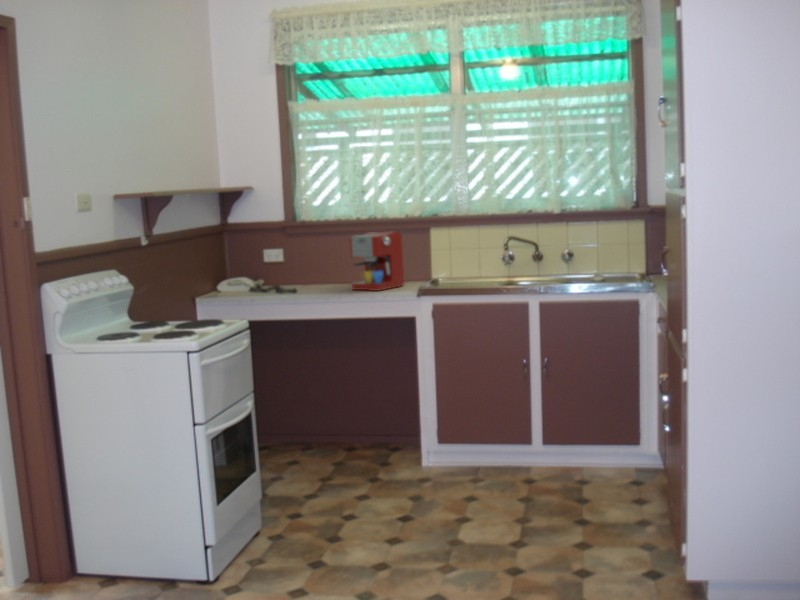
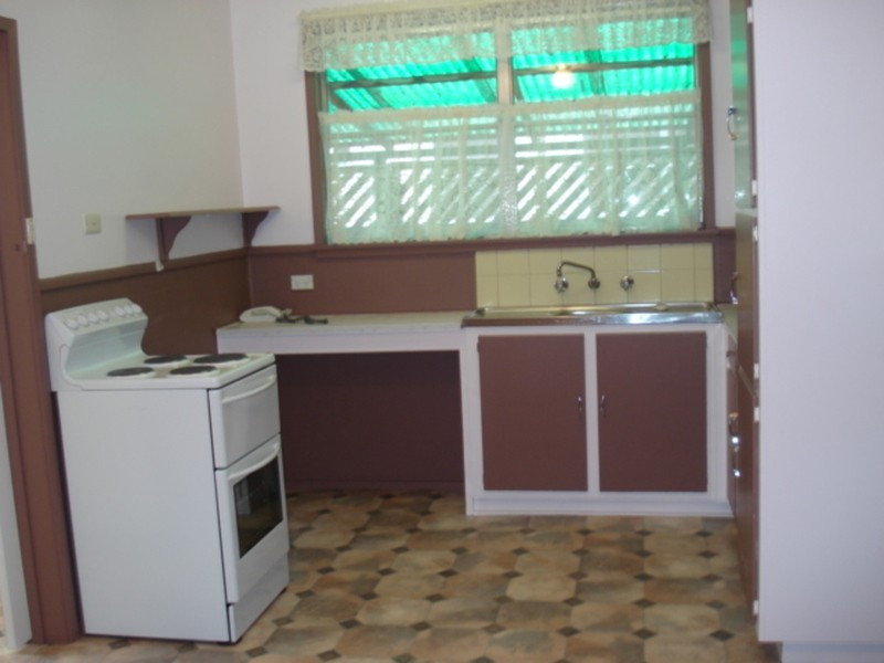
- coffee maker [348,231,405,292]
